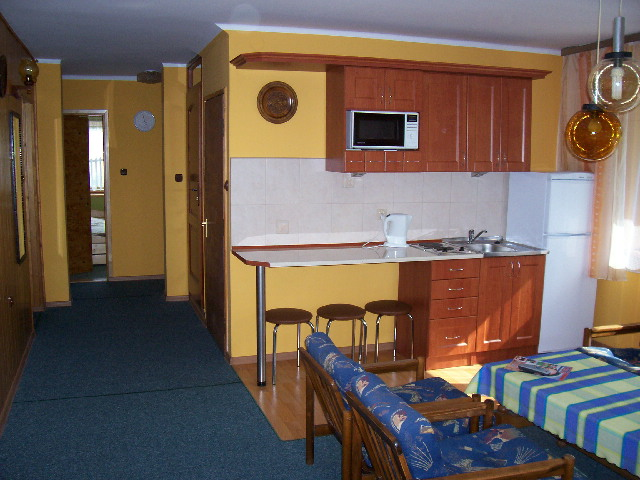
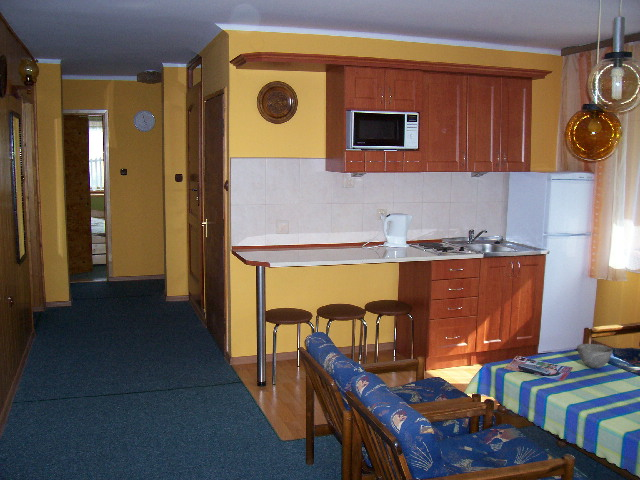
+ bowl [576,343,614,369]
